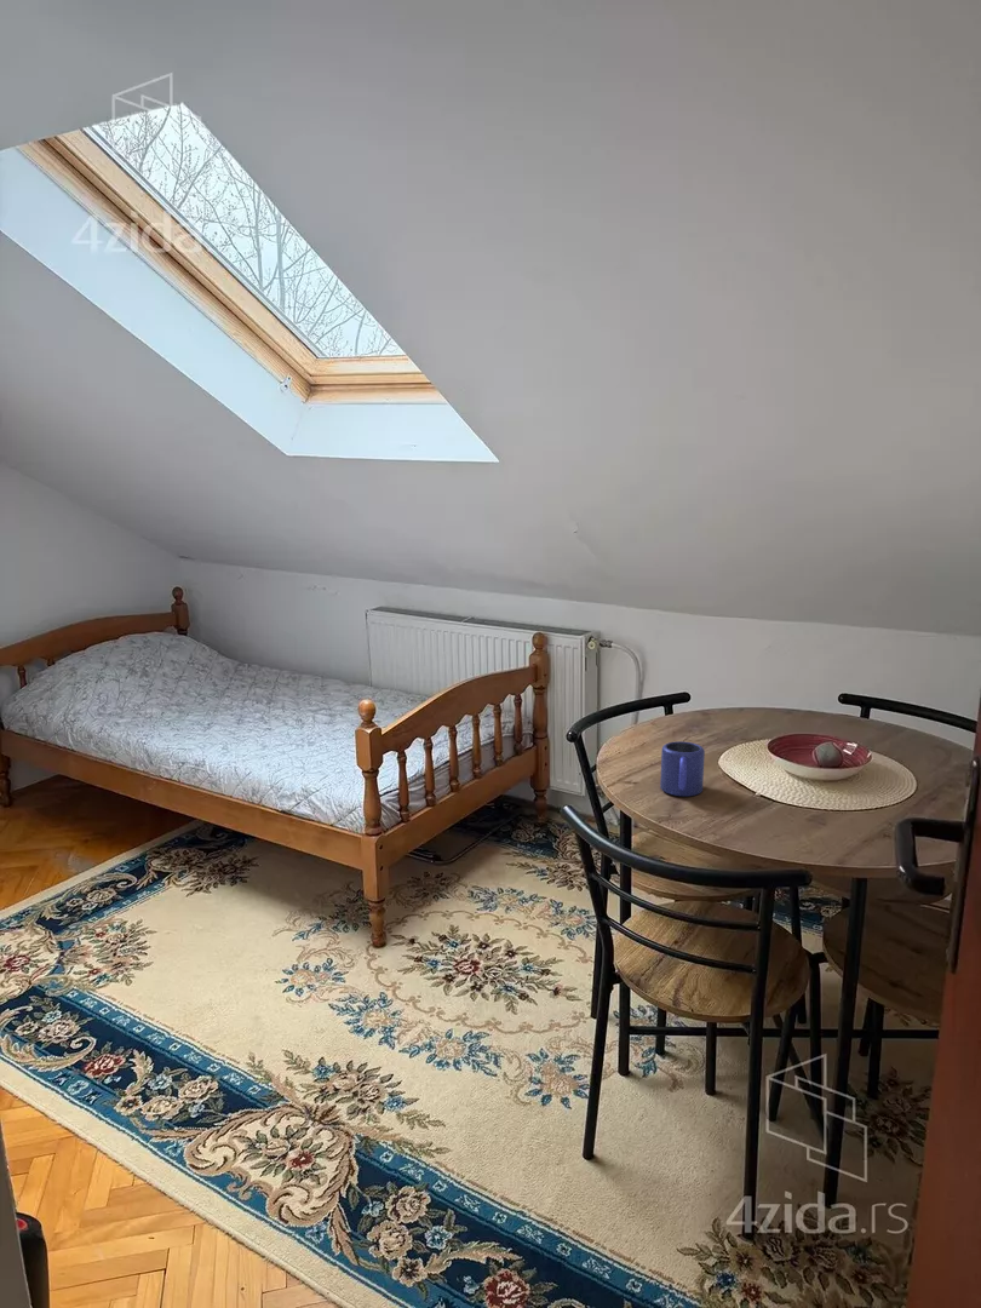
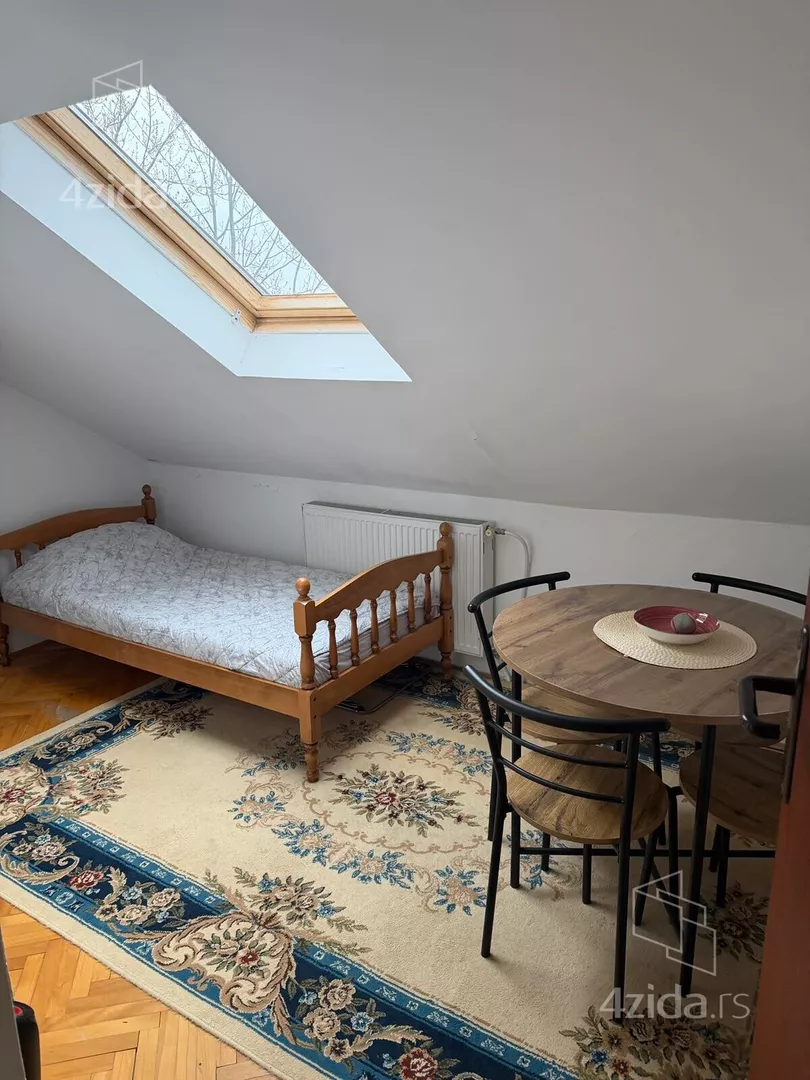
- mug [659,740,706,797]
